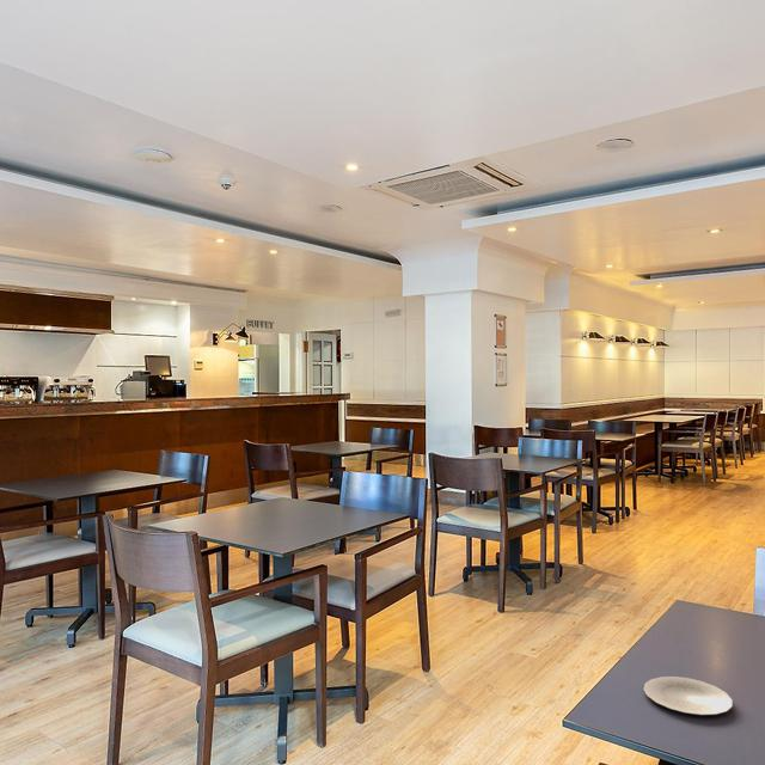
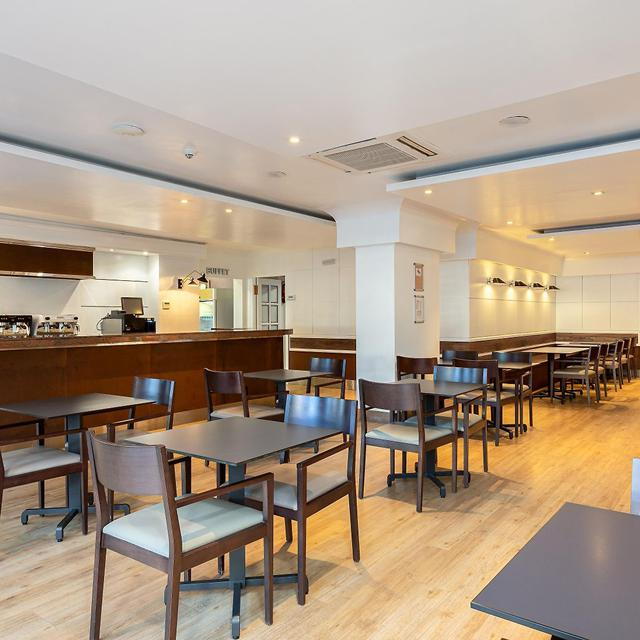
- plate [642,675,734,716]
